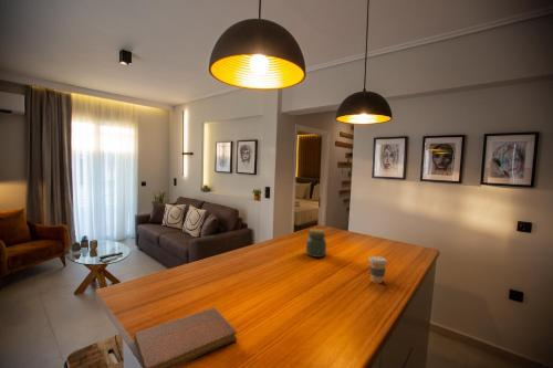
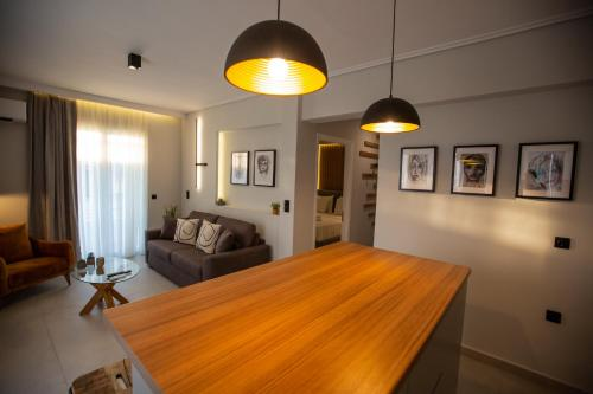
- coffee cup [367,255,388,284]
- jar [305,228,327,259]
- notebook [133,306,238,368]
